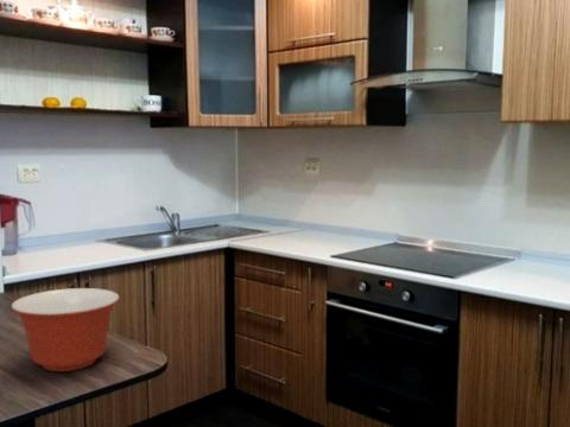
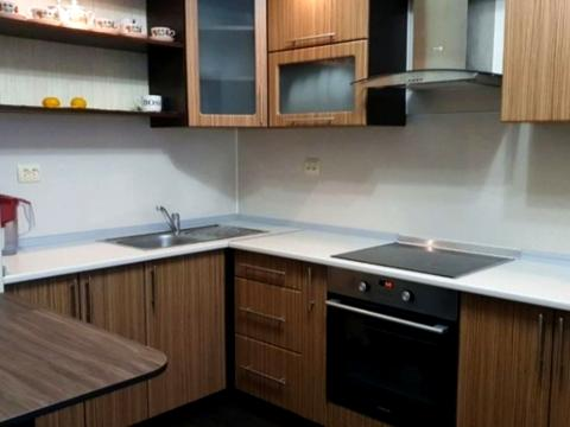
- mixing bowl [10,287,121,372]
